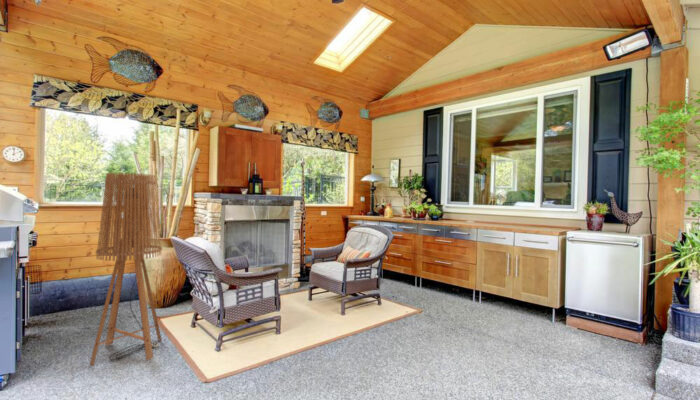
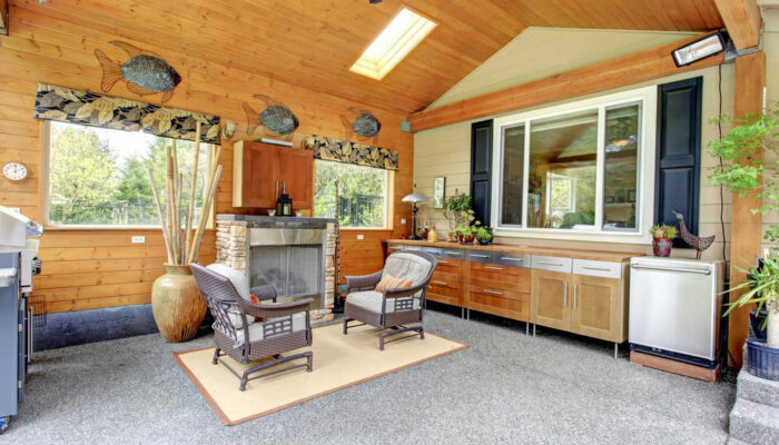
- floor lamp [89,172,163,367]
